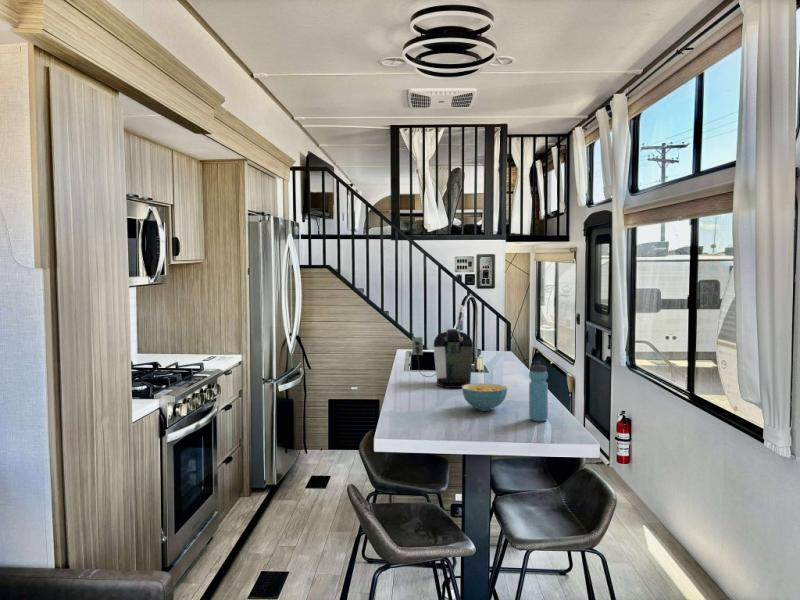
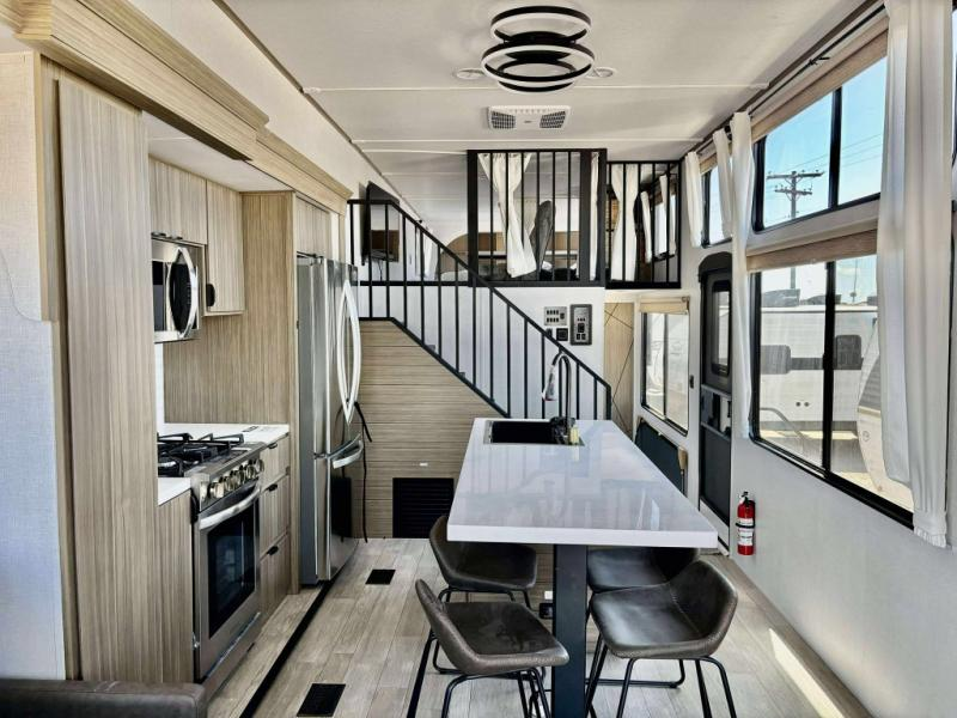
- coffee maker [411,328,474,389]
- cereal bowl [461,382,508,412]
- water bottle [528,360,549,422]
